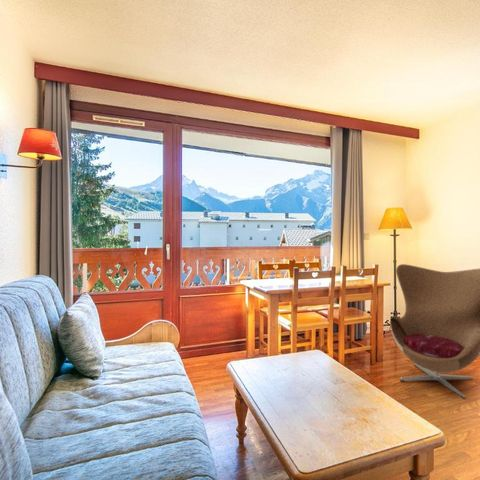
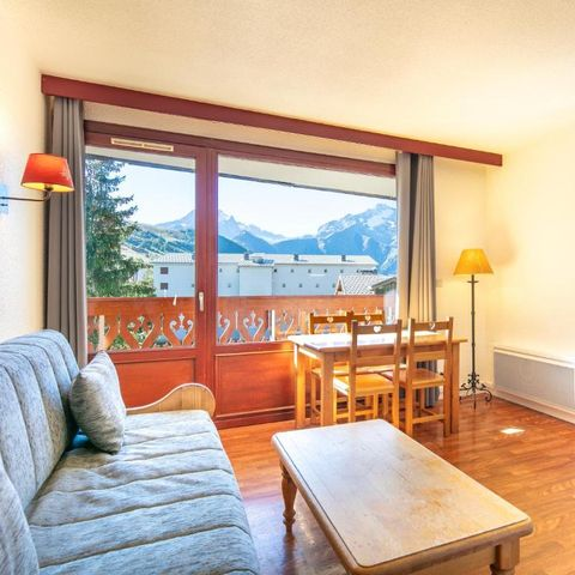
- armchair [389,263,480,400]
